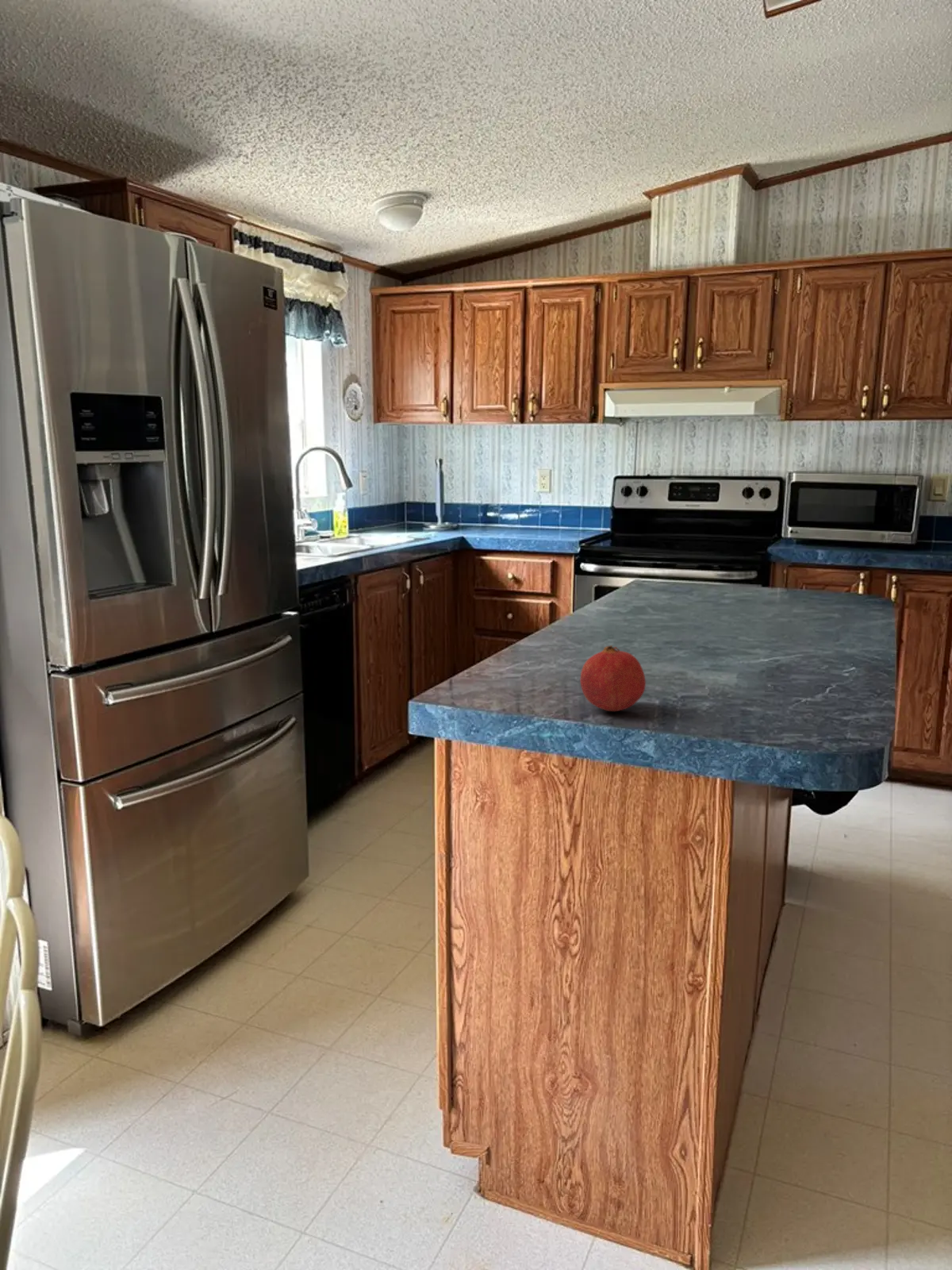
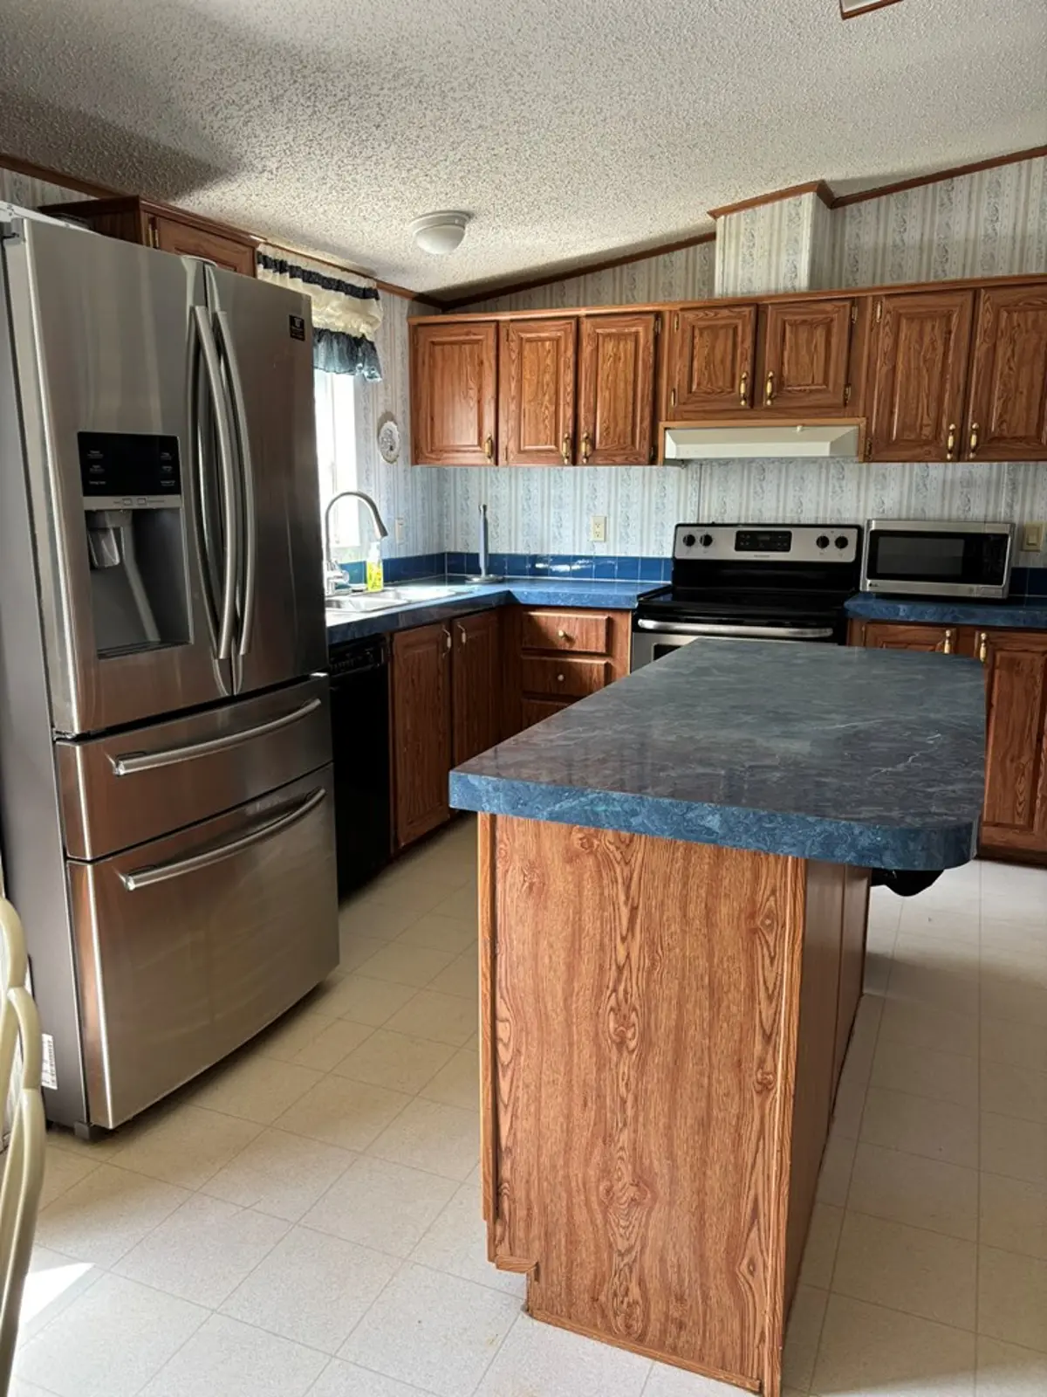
- fruit [580,645,647,712]
